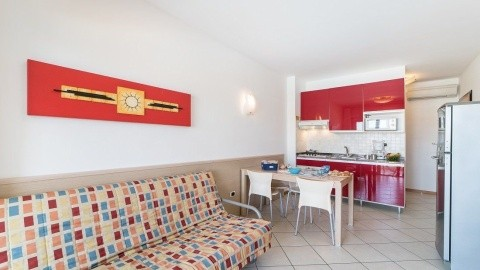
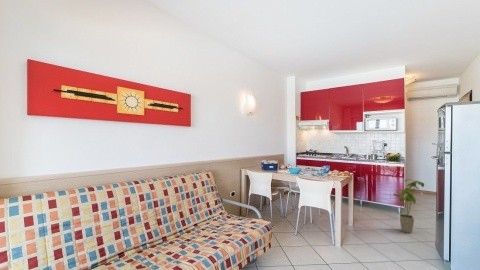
+ house plant [392,178,425,234]
